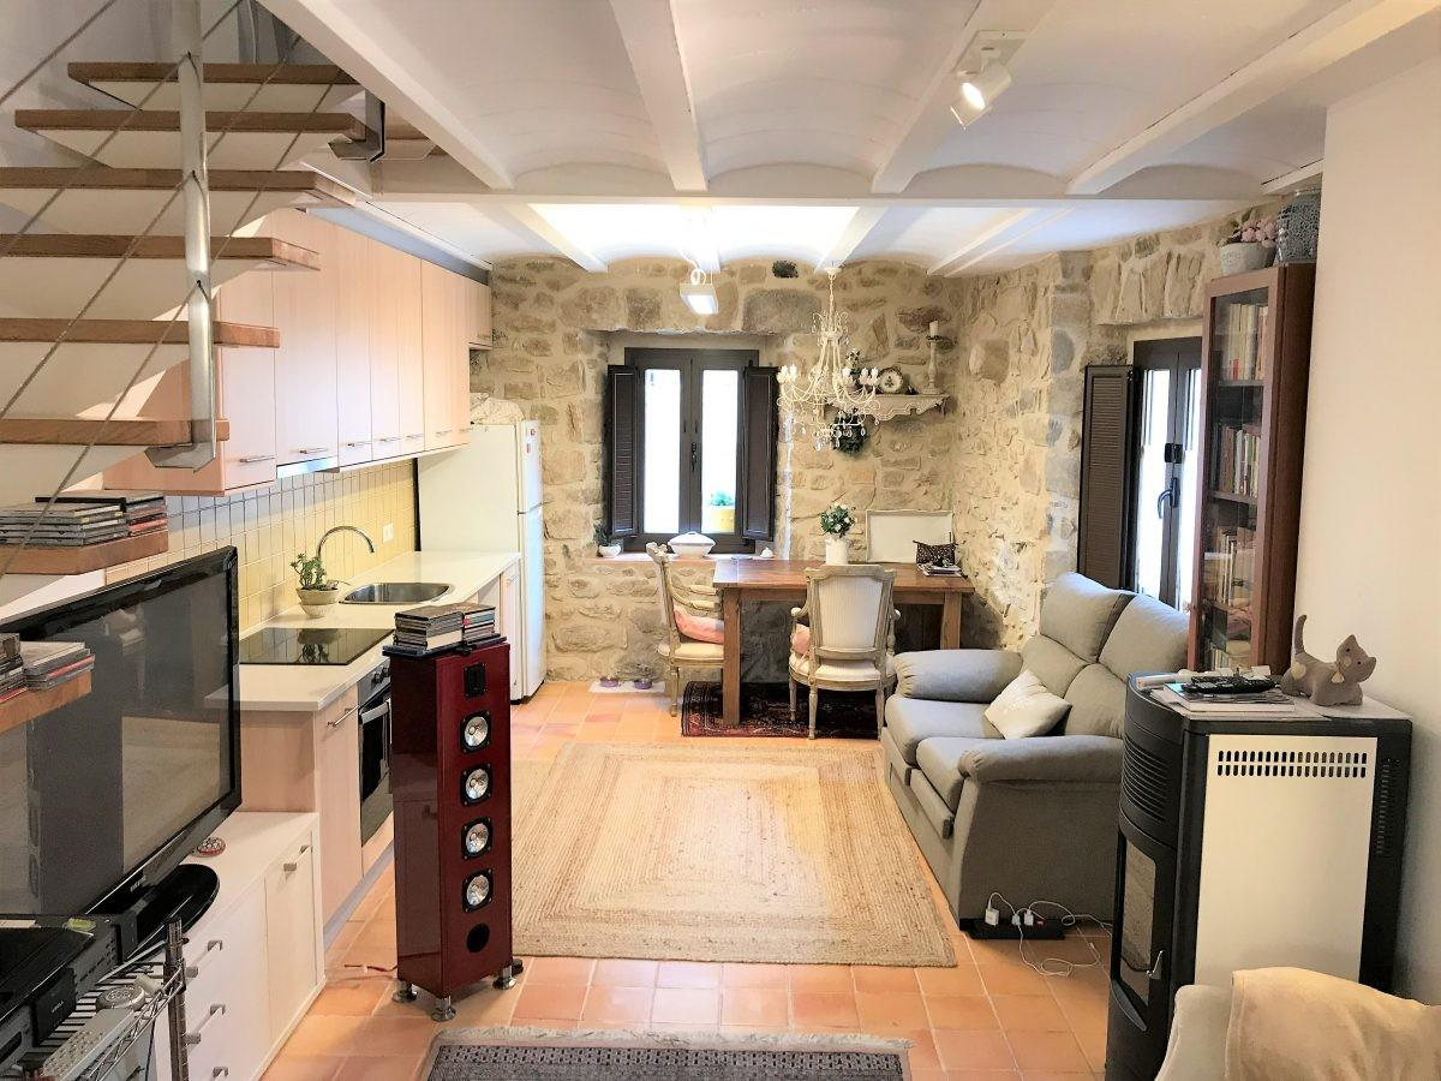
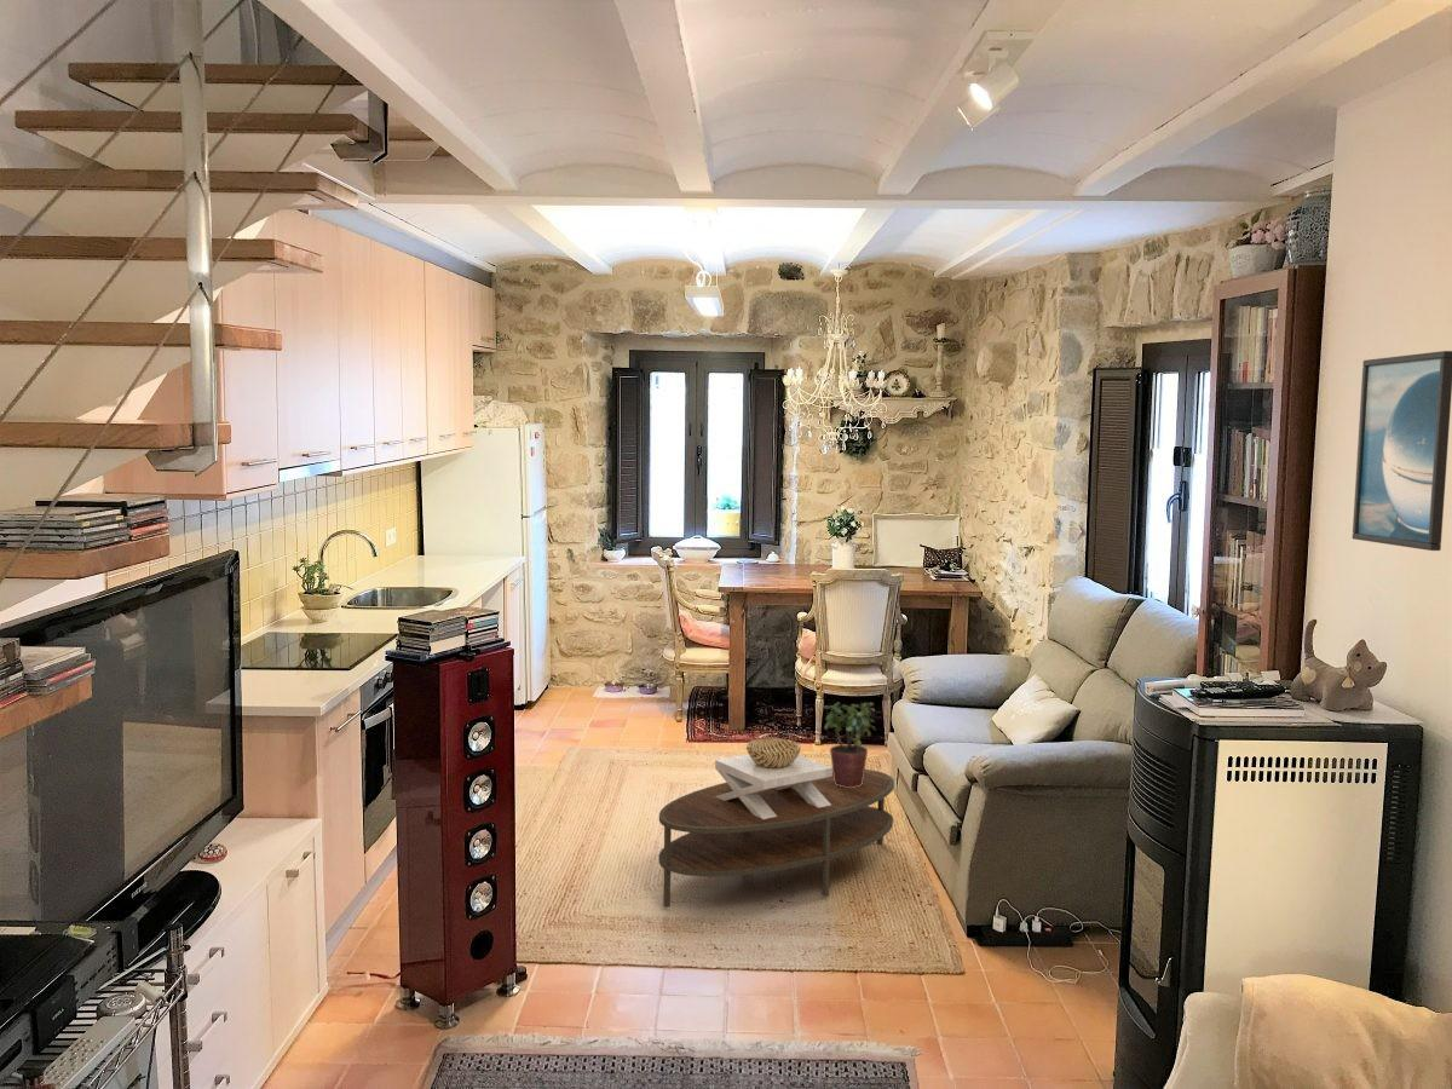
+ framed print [1352,350,1452,552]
+ coffee table [657,768,895,909]
+ decorative bowl [714,737,832,819]
+ potted plant [822,702,877,788]
